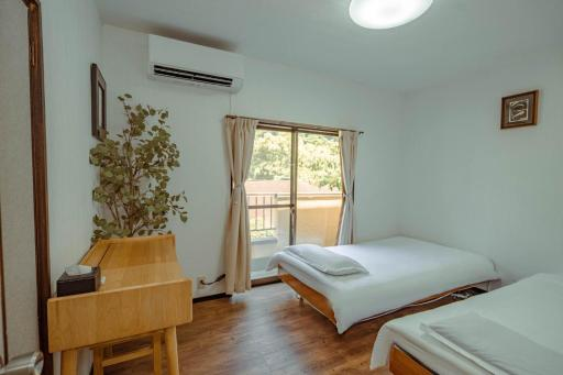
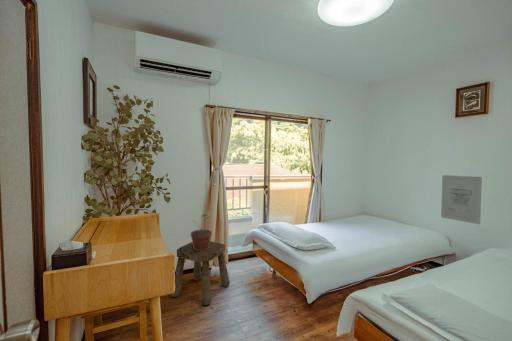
+ potted plant [190,213,213,250]
+ stool [170,241,231,306]
+ wall art [440,174,483,225]
